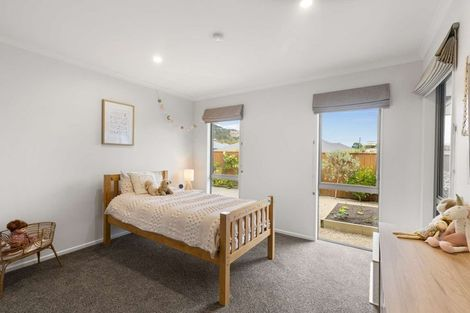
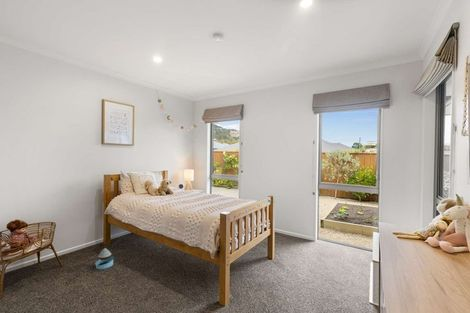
+ stacking toy [94,247,115,270]
